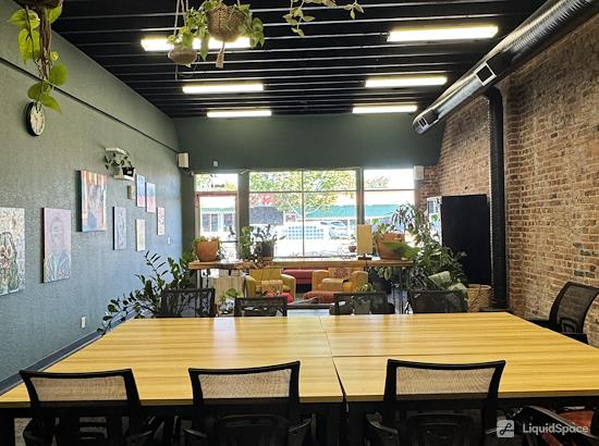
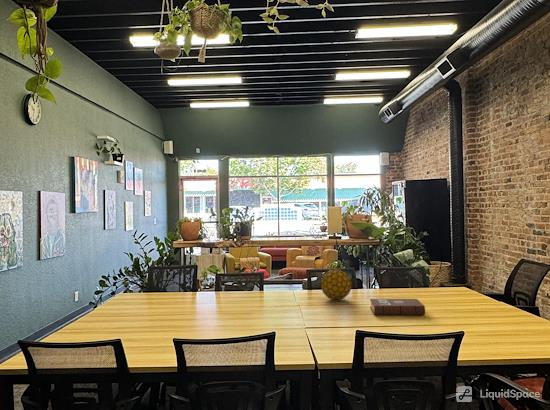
+ book [369,298,426,316]
+ decorative ball [320,268,353,301]
